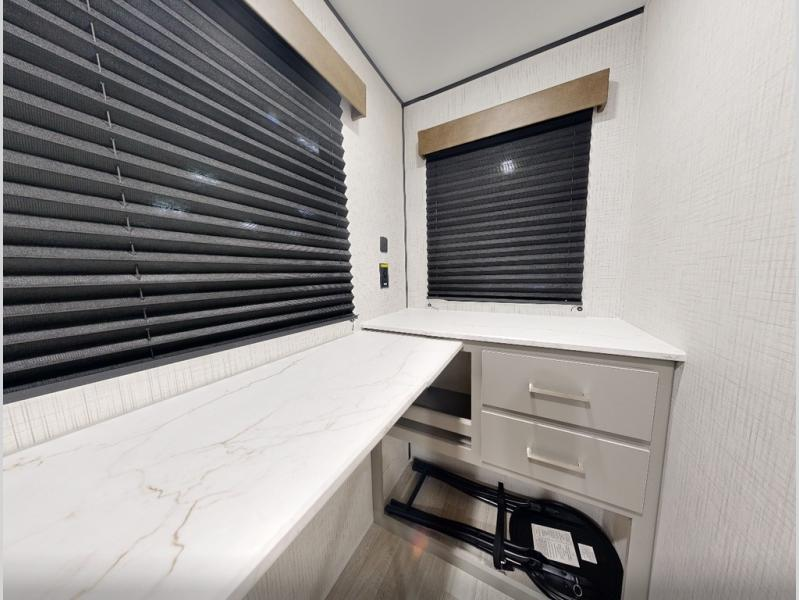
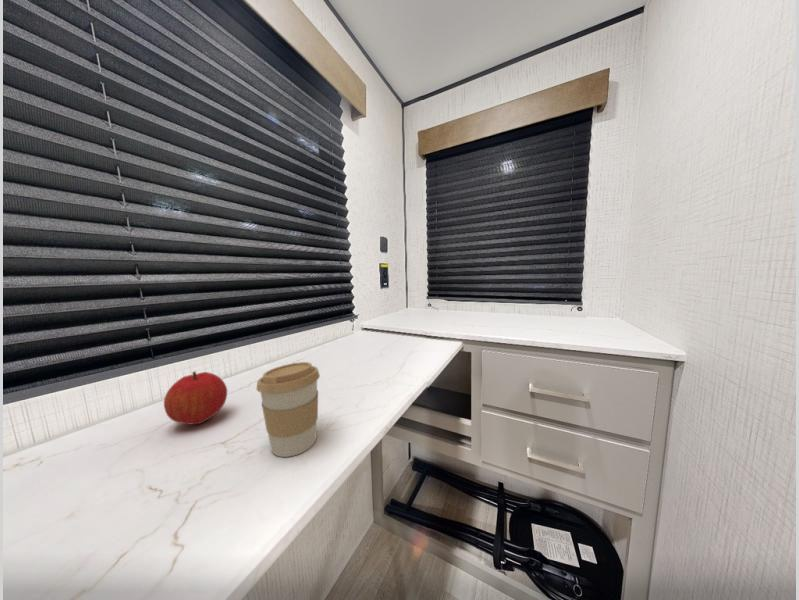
+ fruit [163,370,228,425]
+ coffee cup [256,361,321,458]
